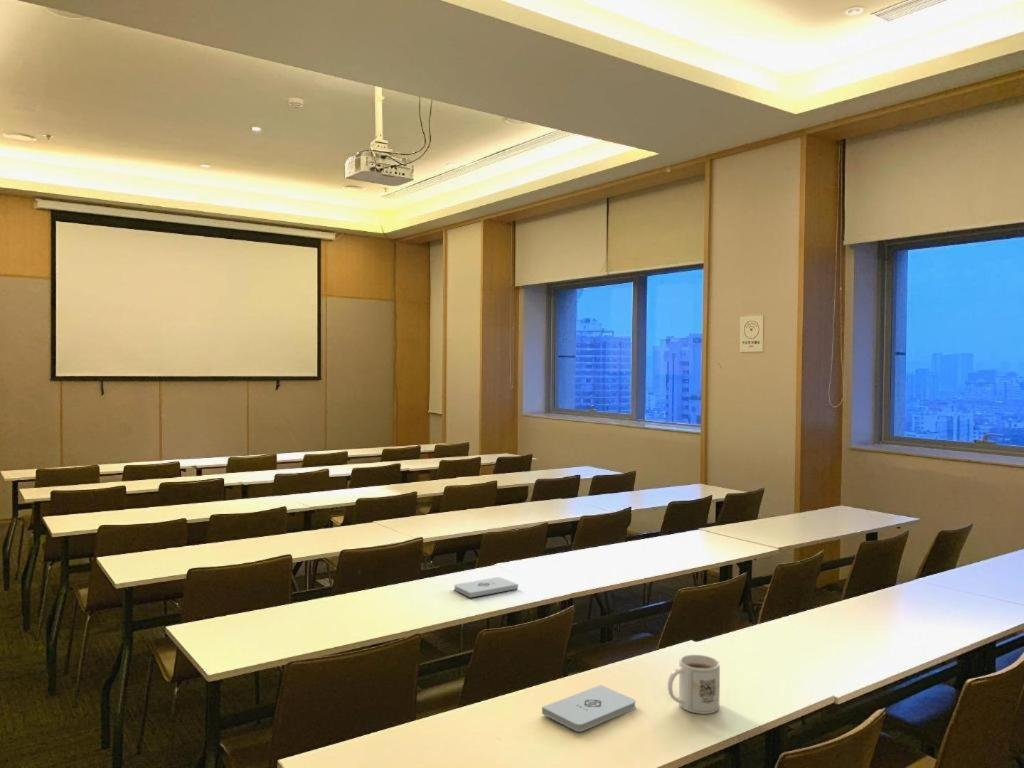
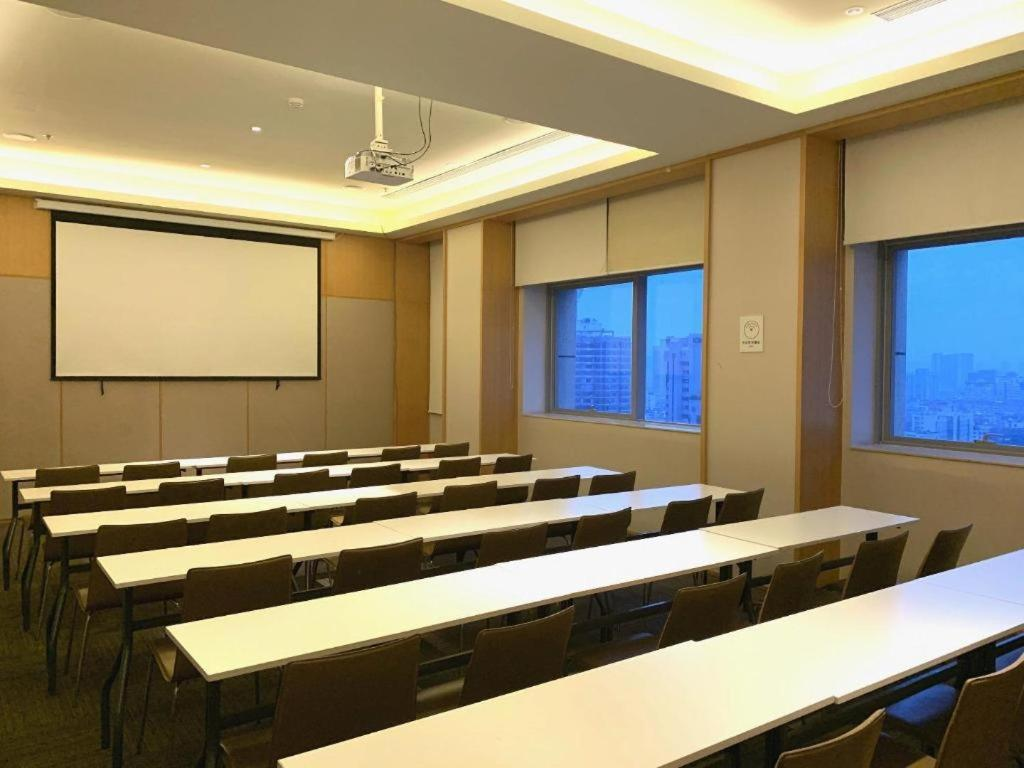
- notepad [453,576,519,599]
- notepad [541,684,637,732]
- mug [667,654,721,715]
